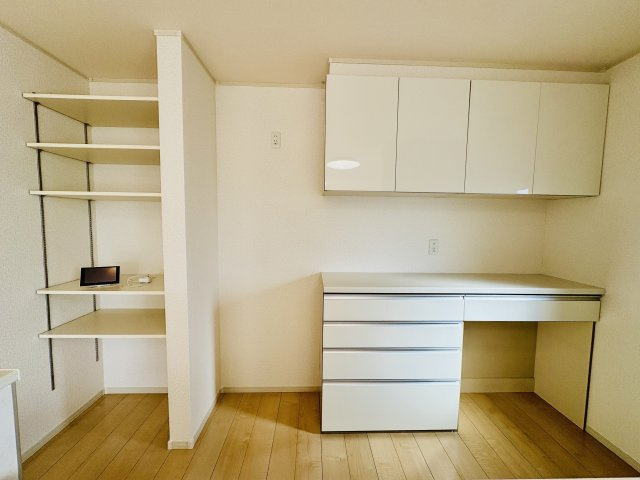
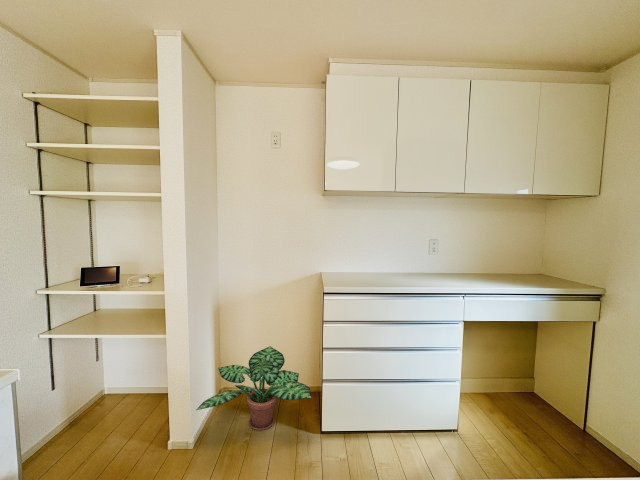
+ potted plant [195,345,313,431]
